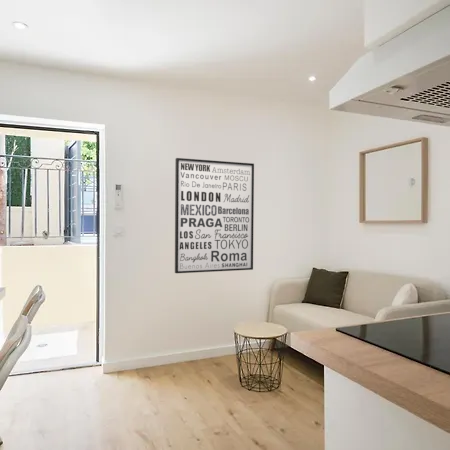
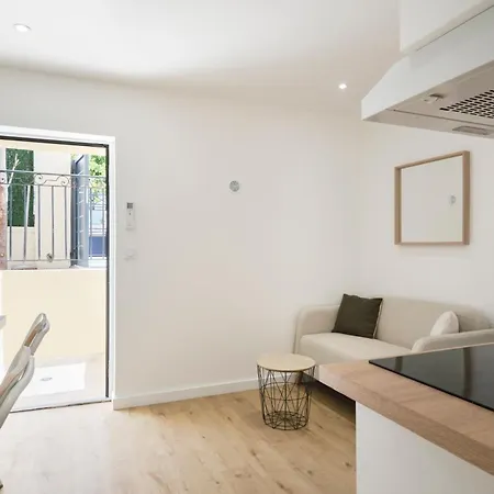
- wall art [174,157,255,274]
